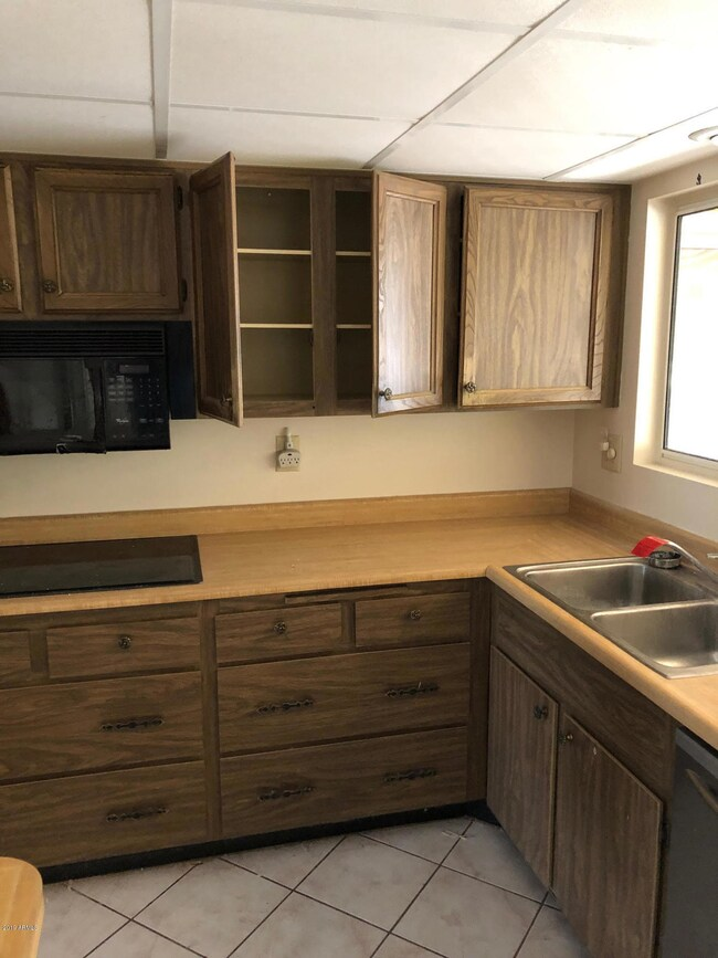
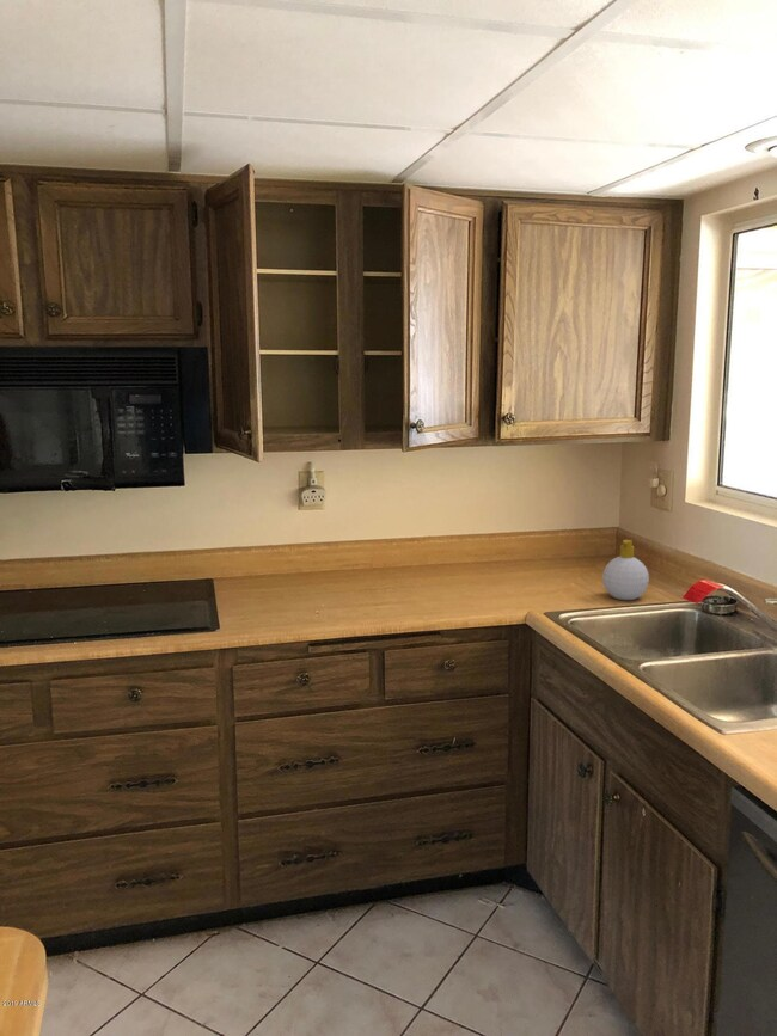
+ soap bottle [601,539,650,601]
